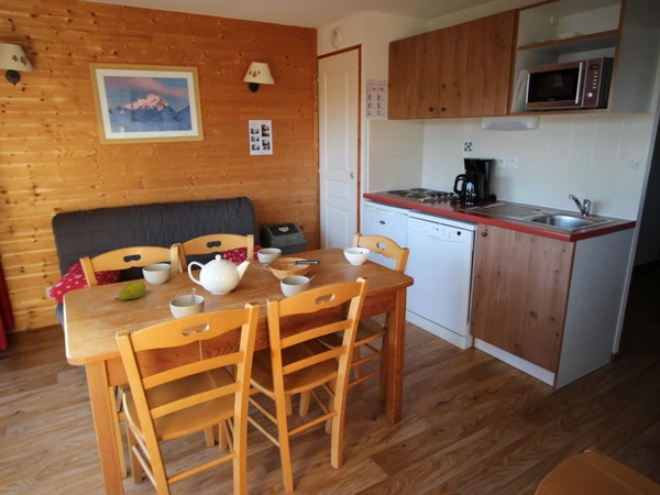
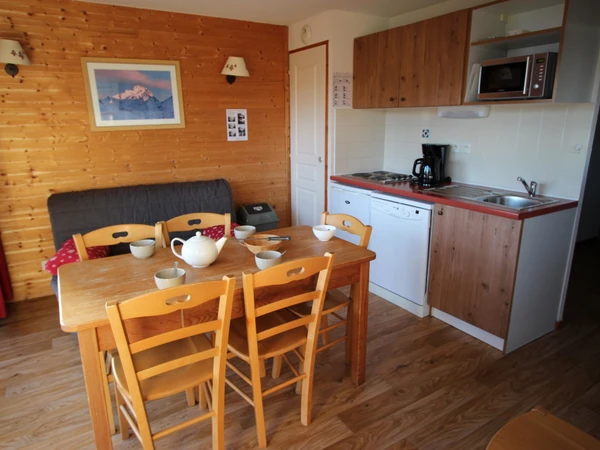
- fruit [116,280,146,301]
